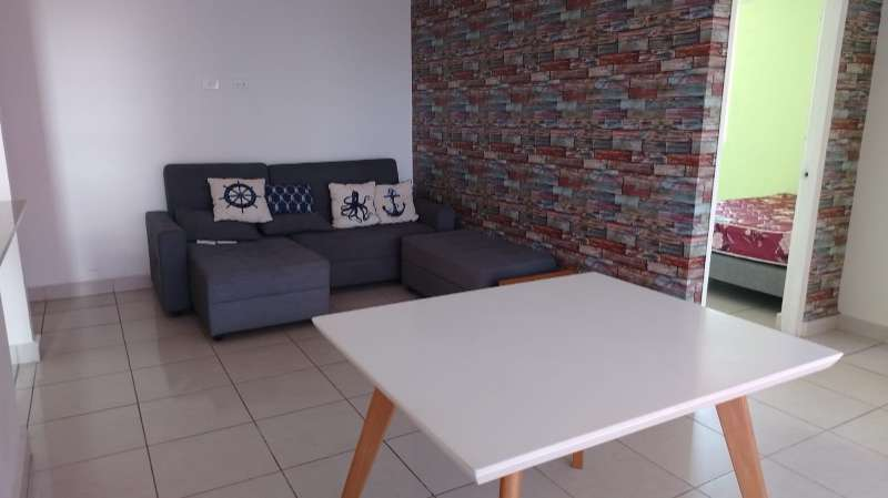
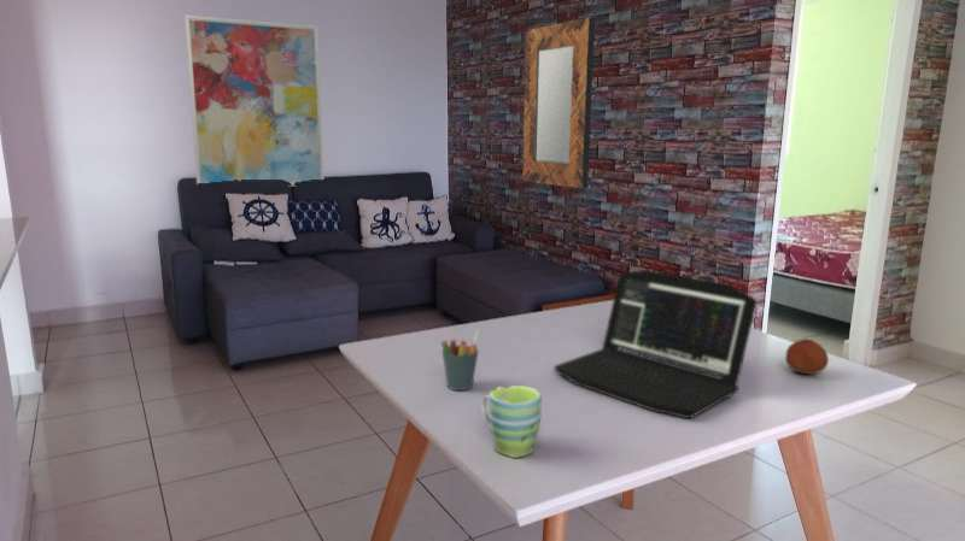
+ laptop [554,269,758,419]
+ pen holder [440,328,481,392]
+ home mirror [522,16,596,189]
+ mug [480,384,543,459]
+ wall art [183,13,324,187]
+ fruit [784,337,830,376]
